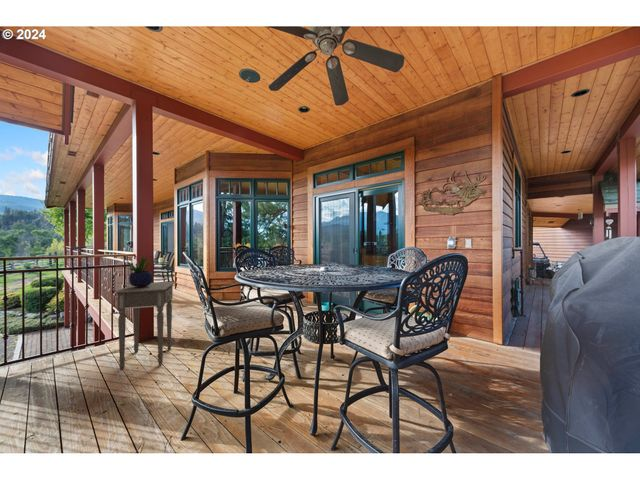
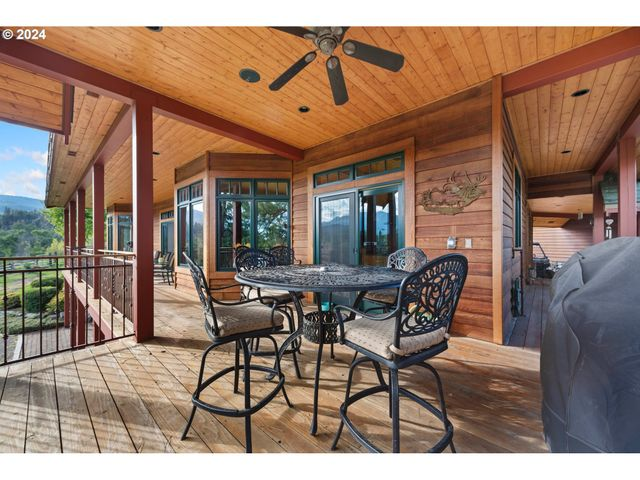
- potted plant [125,254,154,287]
- side table [115,281,176,371]
